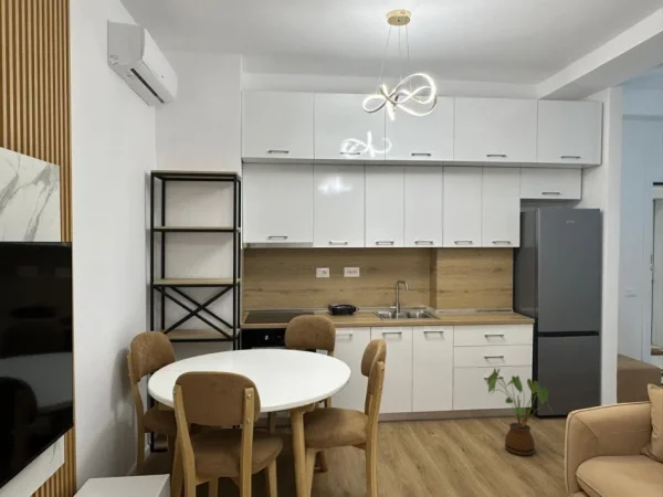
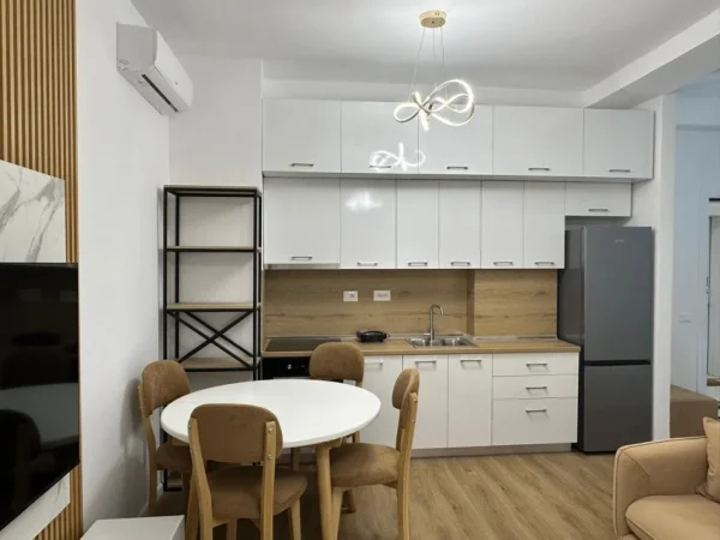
- house plant [486,367,554,456]
